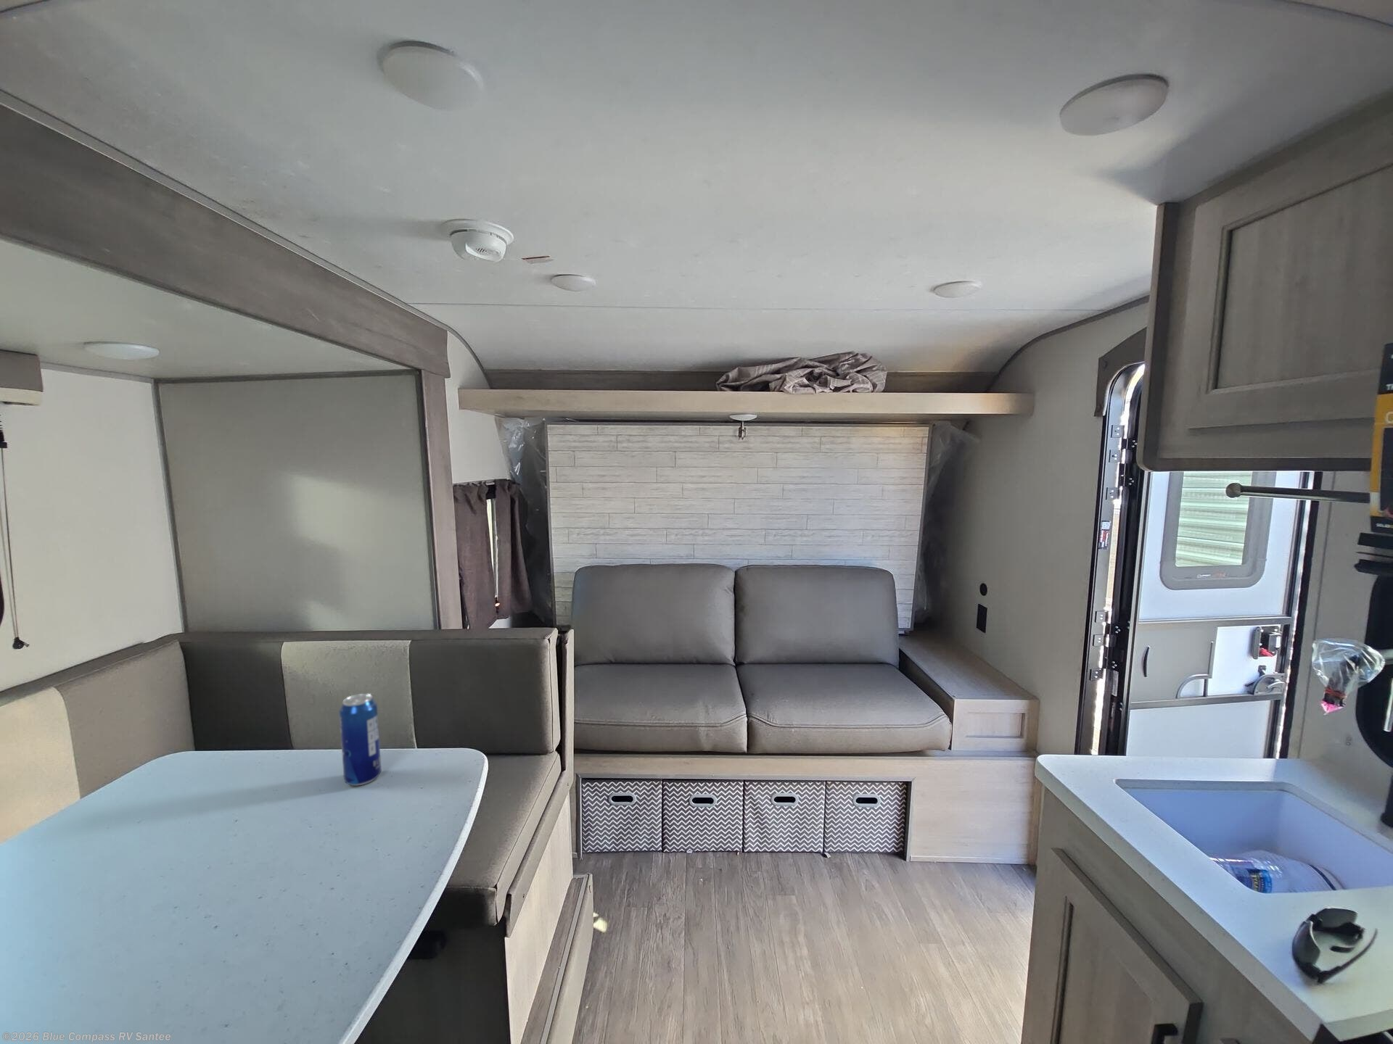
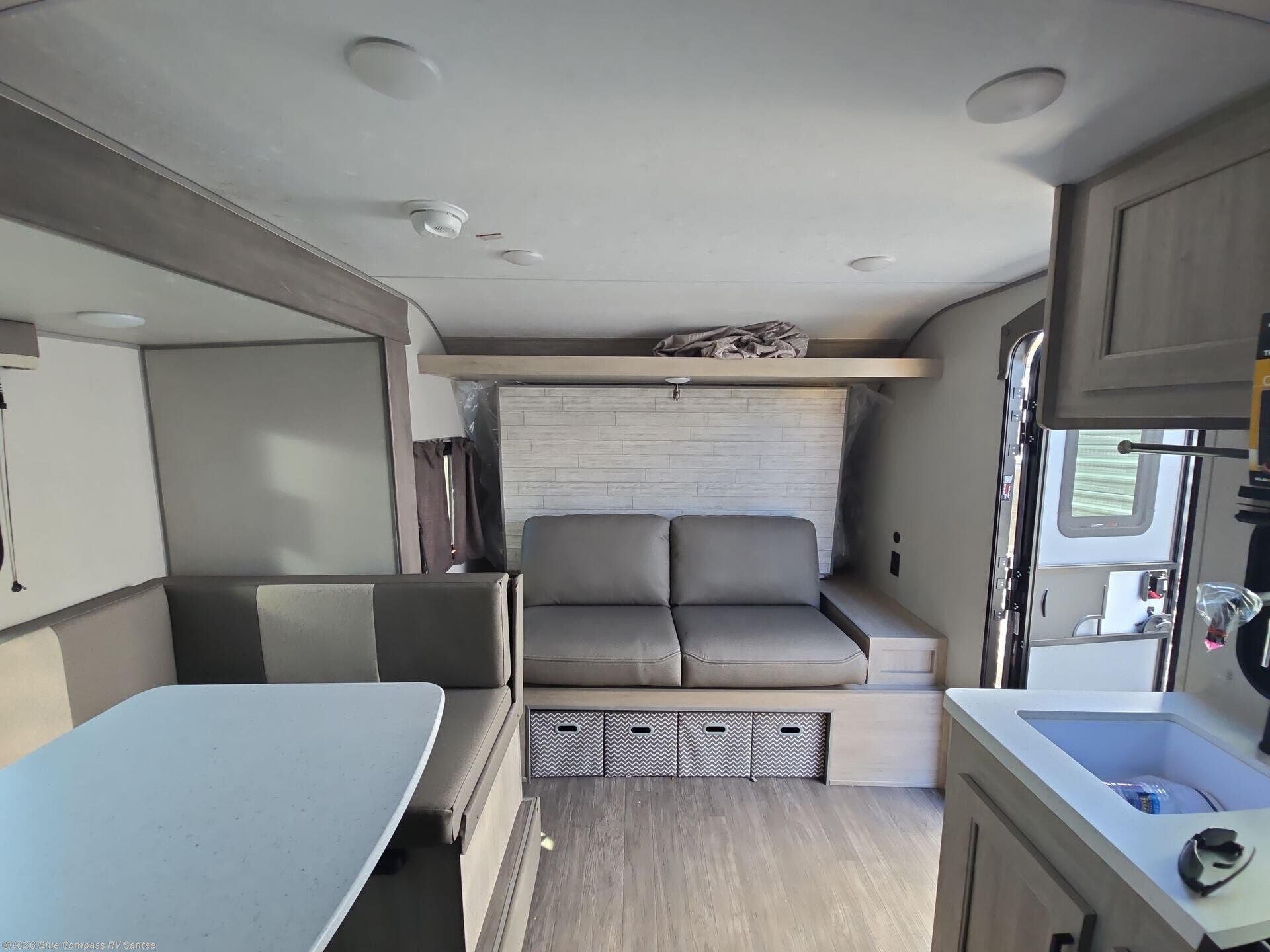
- beverage can [338,693,383,786]
